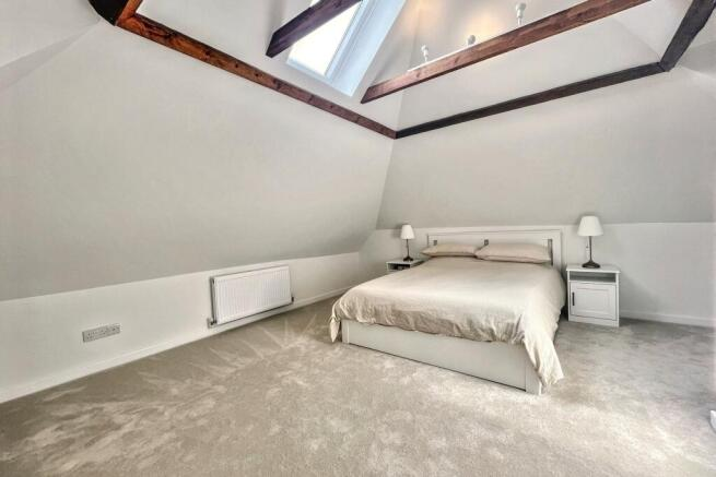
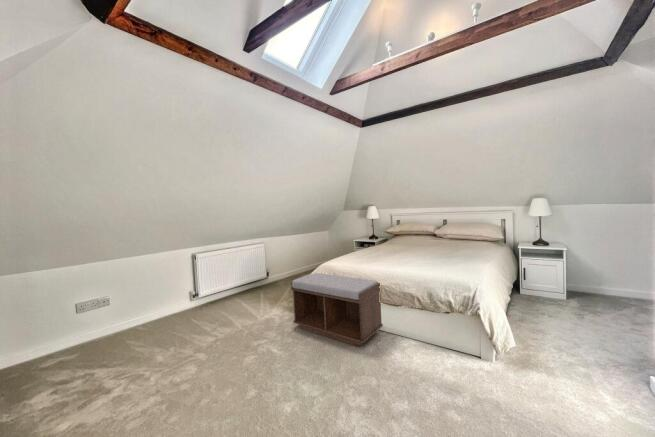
+ bench [290,272,384,348]
